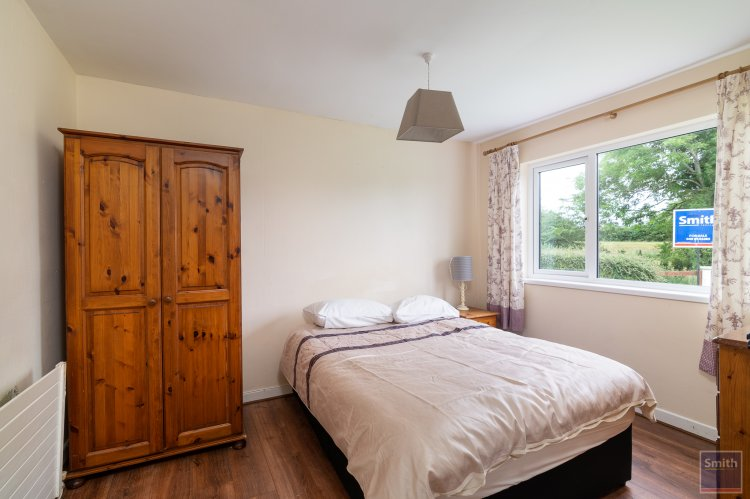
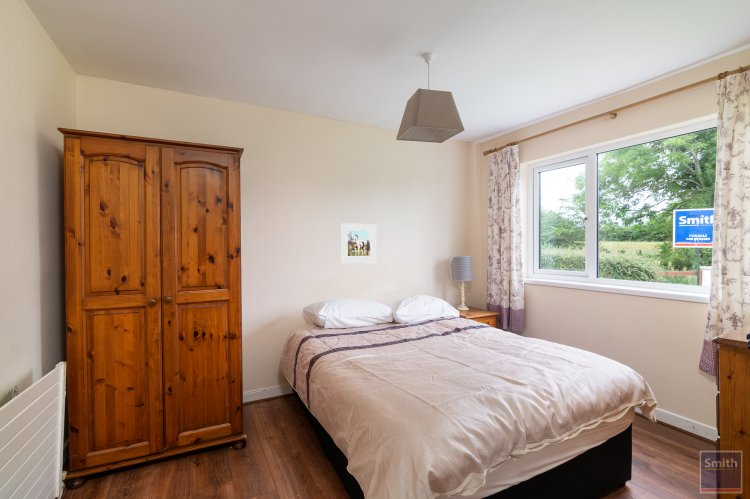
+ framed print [340,222,378,264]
